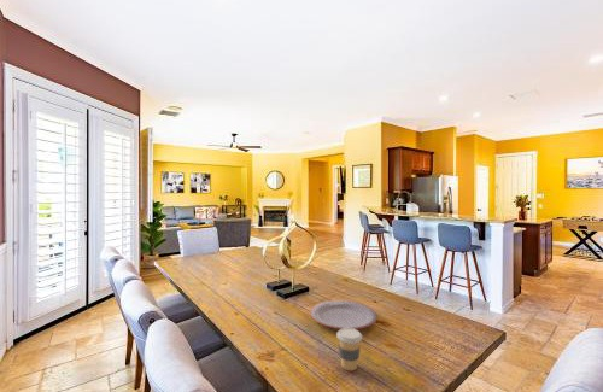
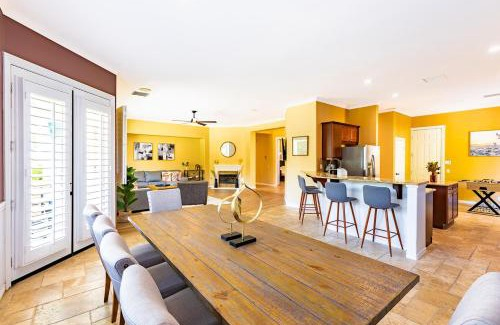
- coffee cup [335,328,363,371]
- plate [309,299,379,330]
